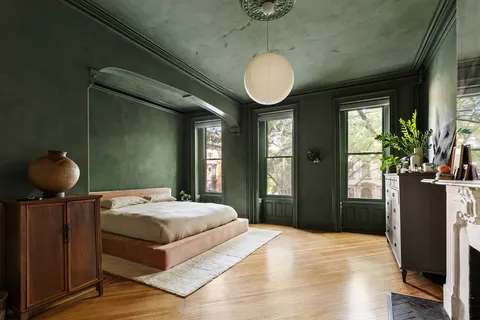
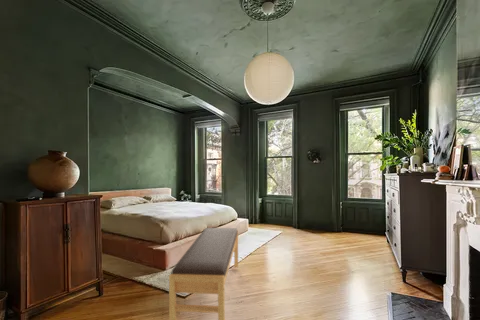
+ bench [168,227,239,320]
